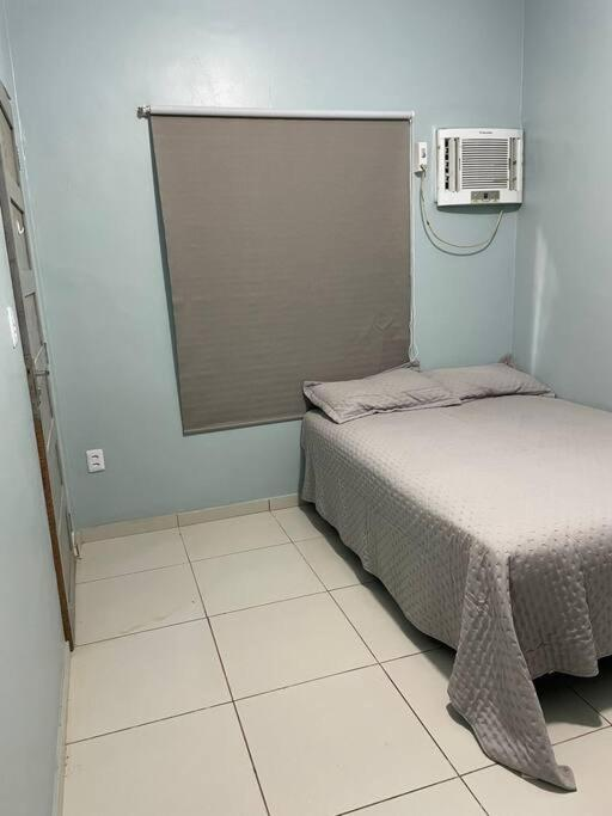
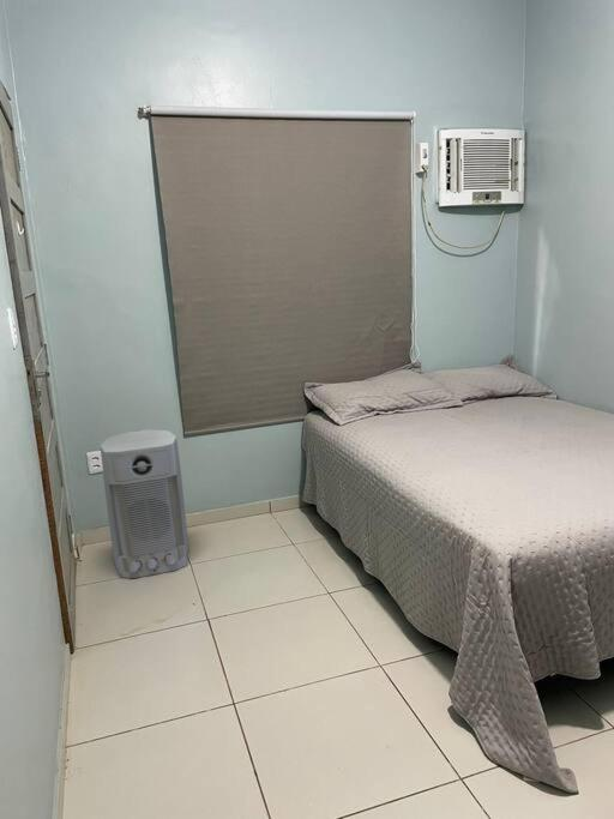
+ air purifier [100,428,191,579]
